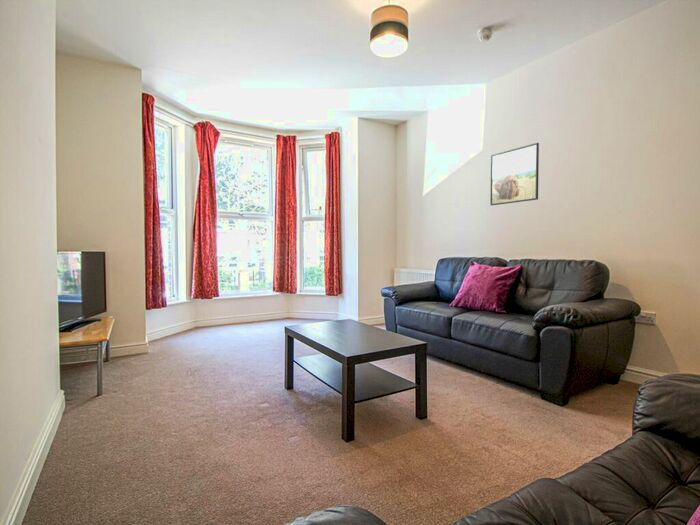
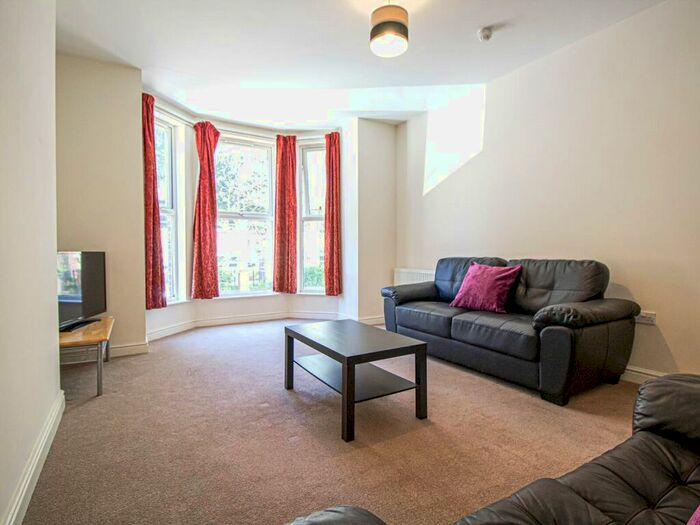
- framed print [489,142,540,206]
